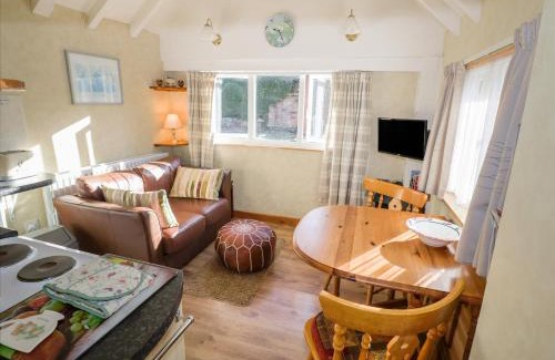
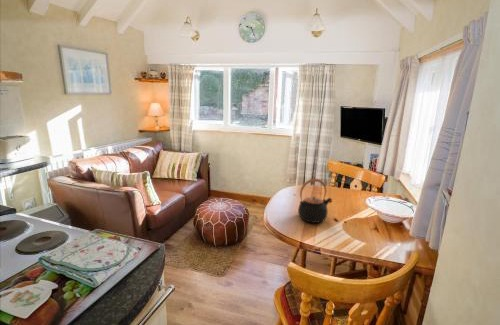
+ teapot [297,178,333,224]
